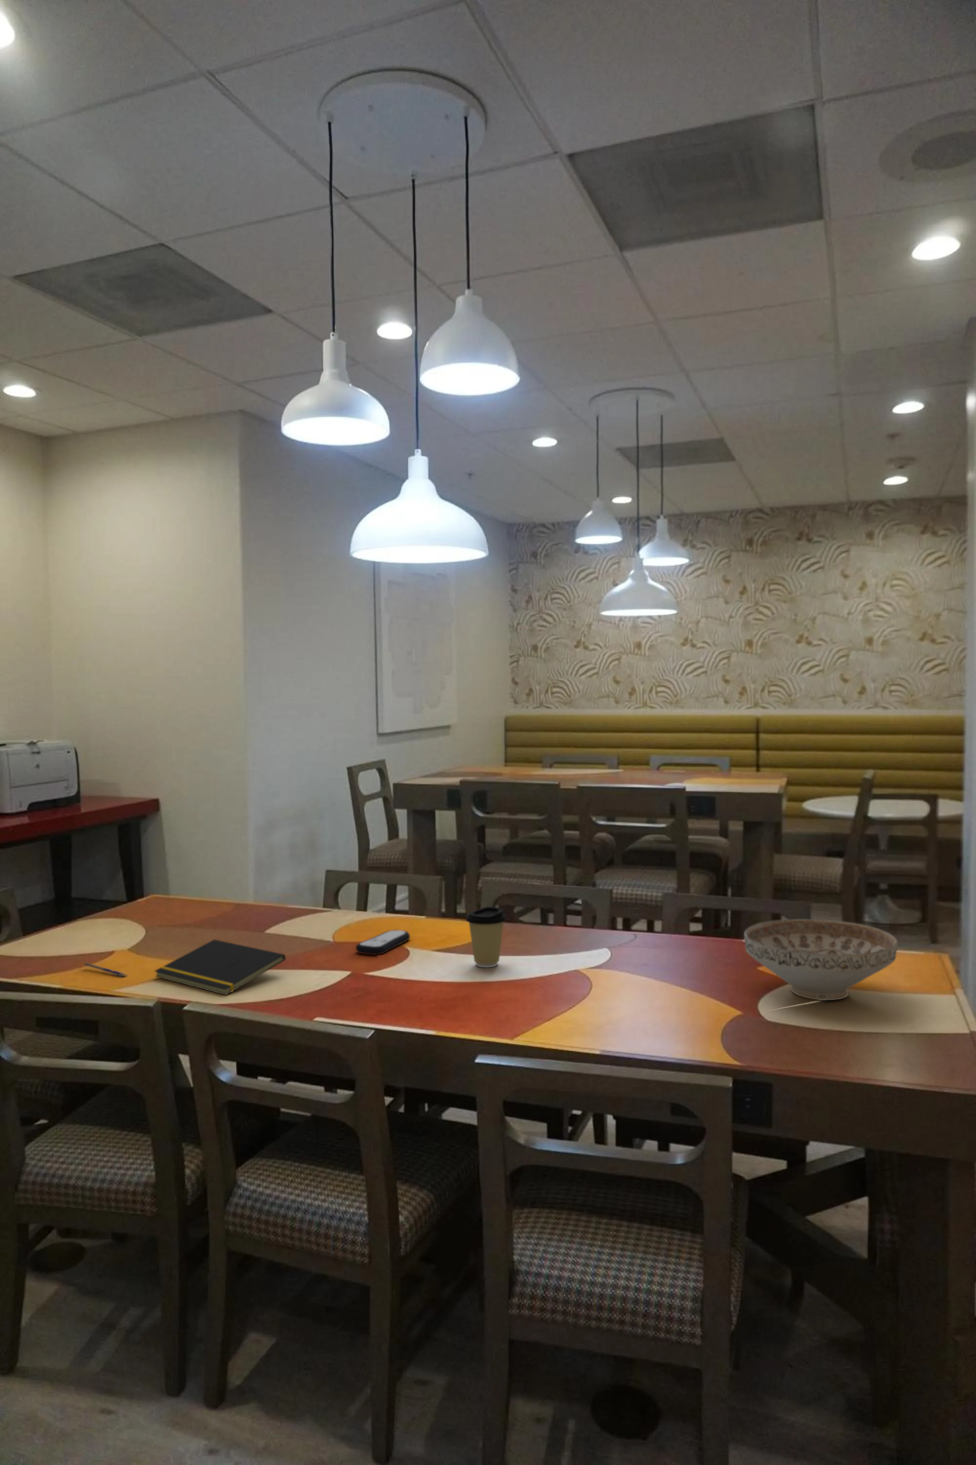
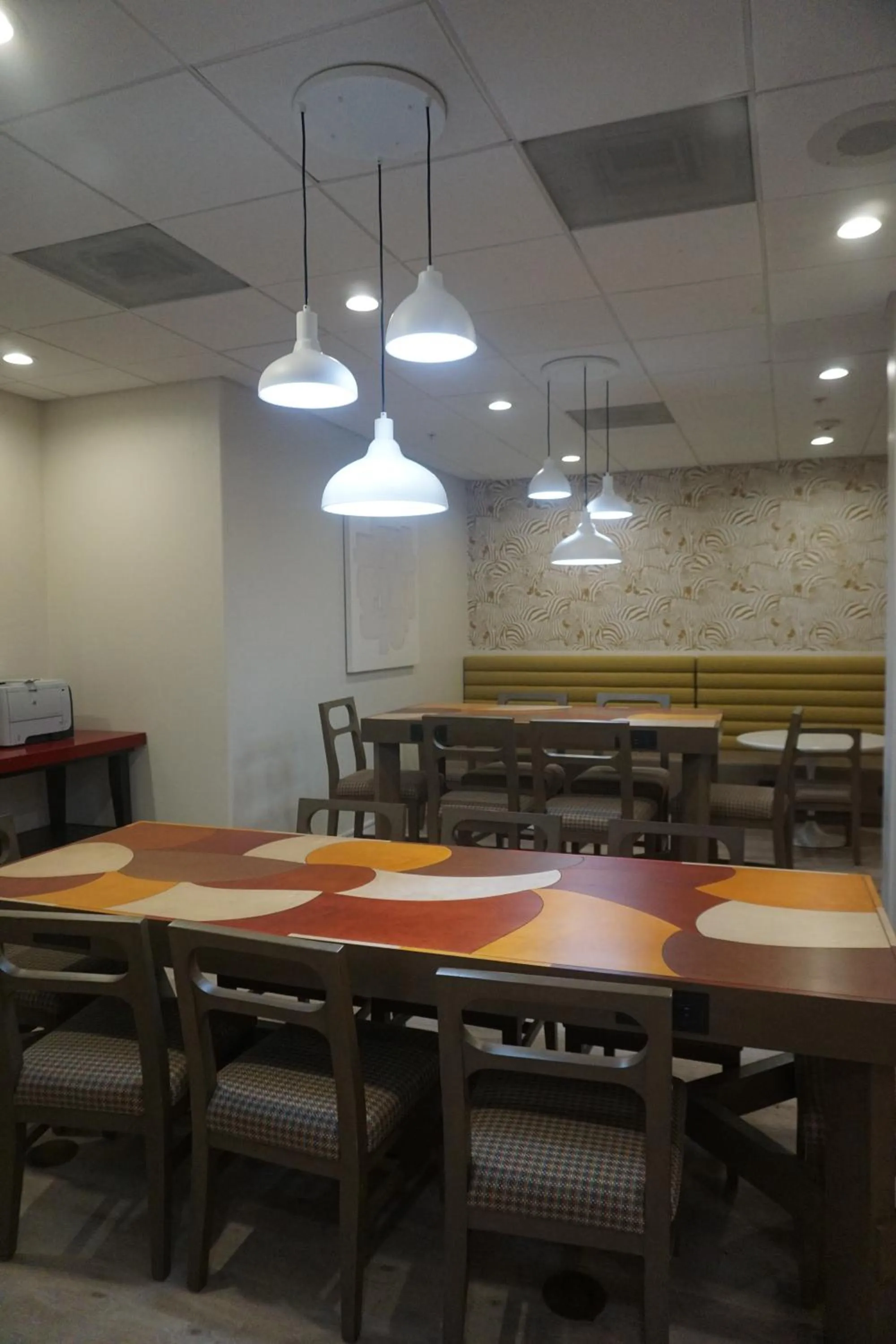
- notepad [154,940,286,995]
- decorative bowl [744,919,899,1001]
- coffee cup [465,906,507,968]
- remote control [355,930,411,955]
- pen [83,962,129,978]
